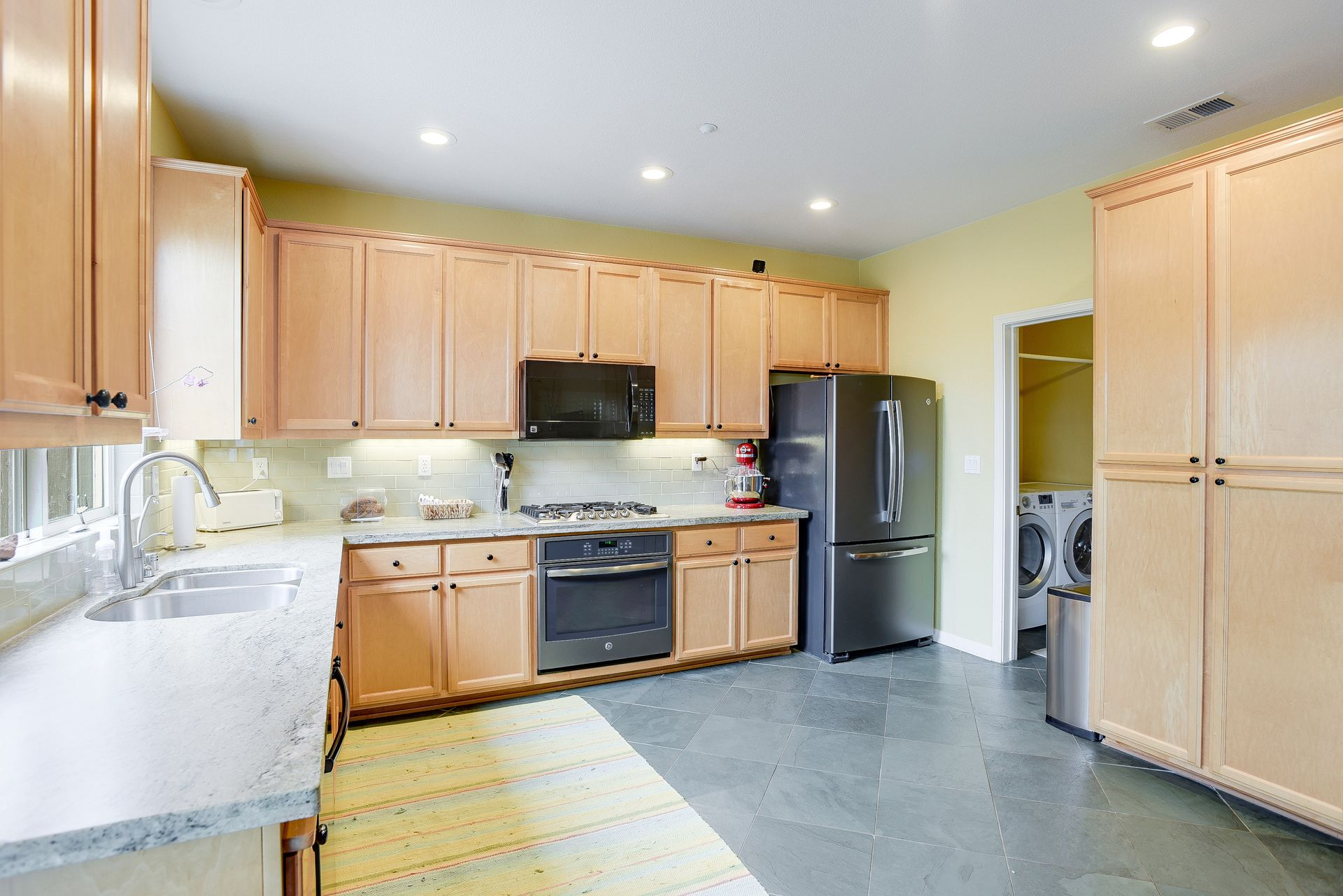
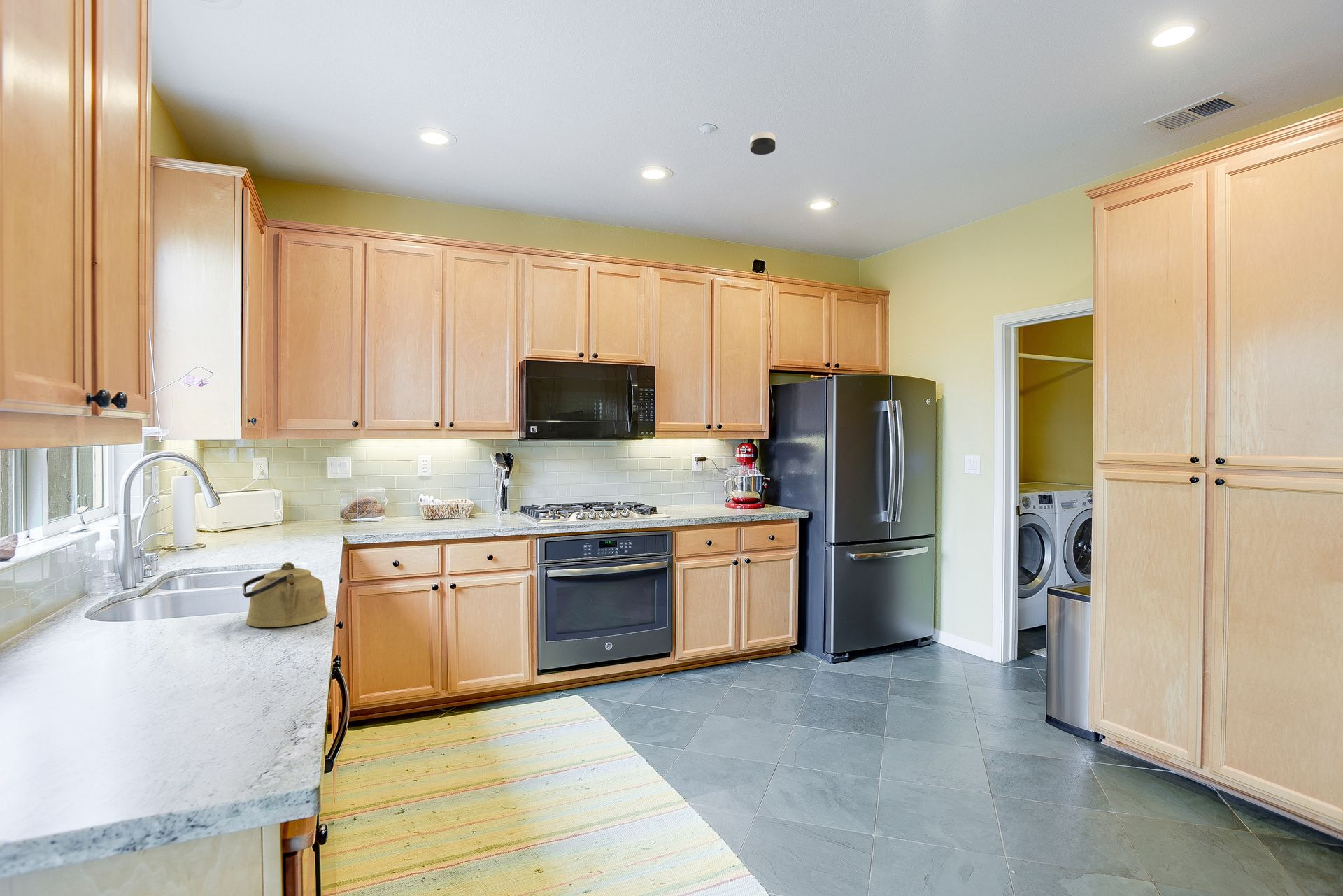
+ kettle [241,562,329,628]
+ smoke detector [749,131,776,155]
